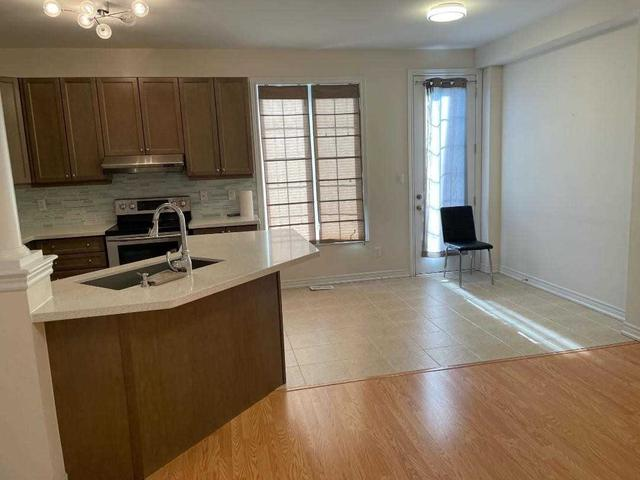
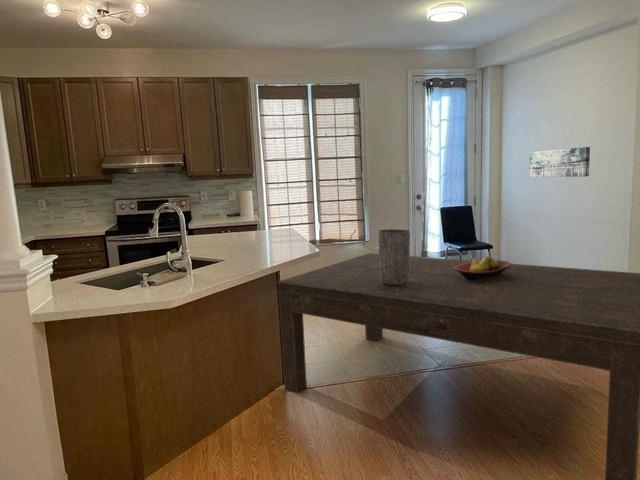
+ fruit bowl [454,255,512,280]
+ dining table [277,252,640,480]
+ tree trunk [378,228,411,284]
+ wall art [529,146,591,178]
